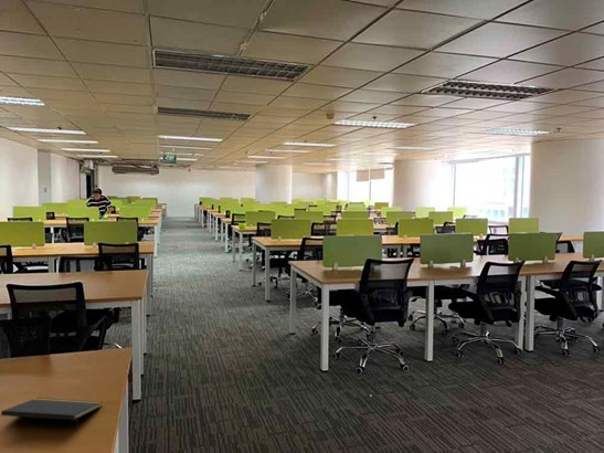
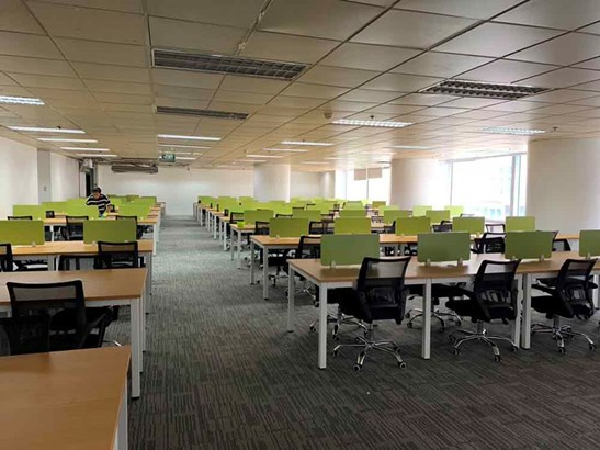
- notepad [0,397,104,431]
